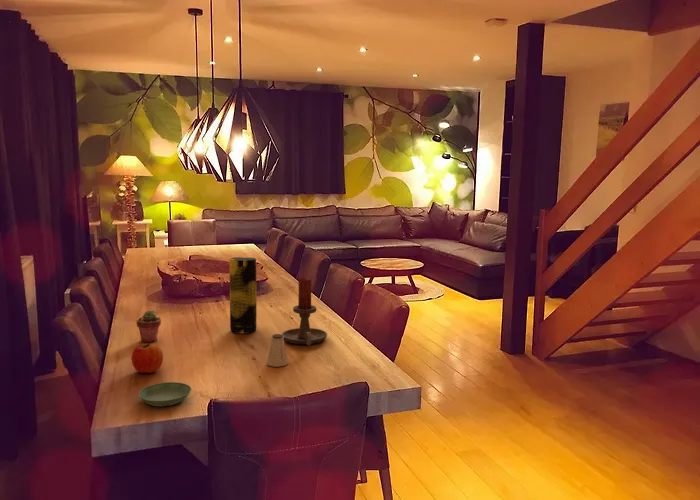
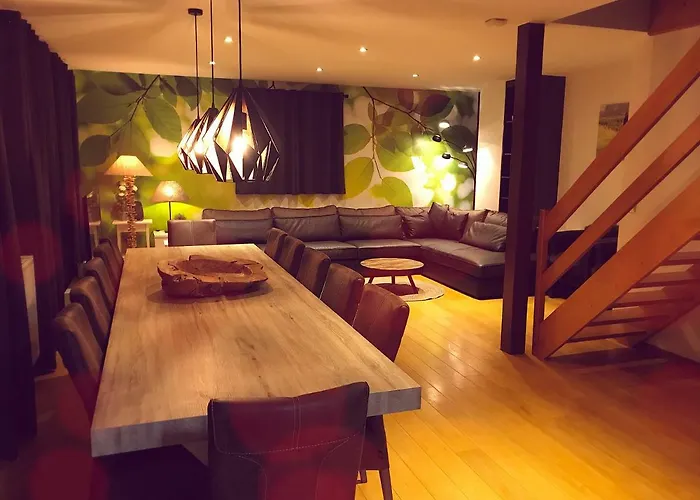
- saltshaker [266,333,289,368]
- saucer [138,381,192,407]
- apple [131,342,164,374]
- potted succulent [136,309,162,343]
- candle holder [281,277,328,346]
- vase [229,256,258,334]
